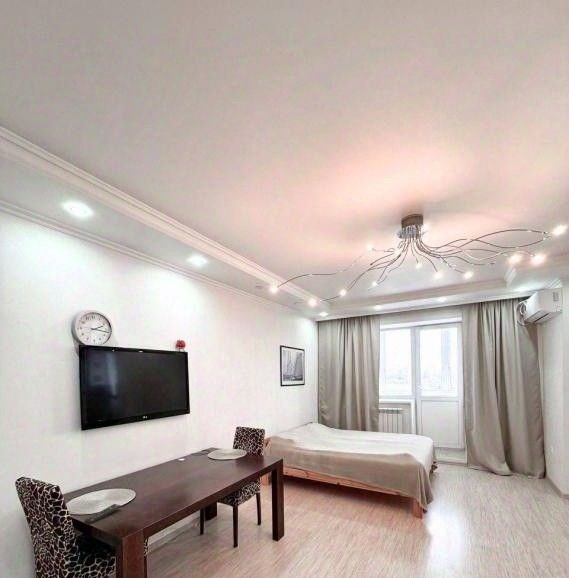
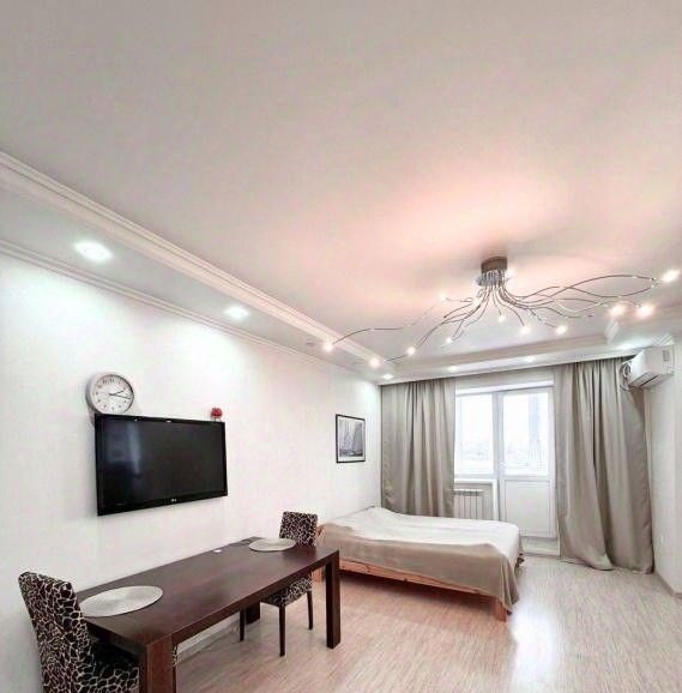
- remote control [83,503,123,526]
